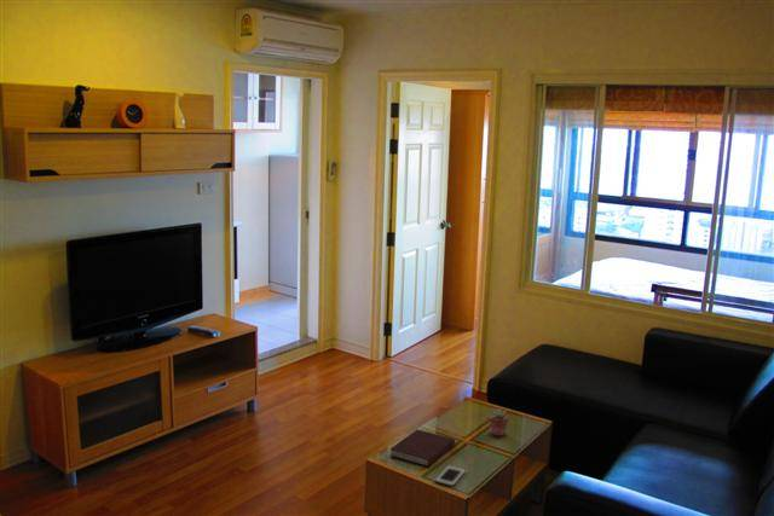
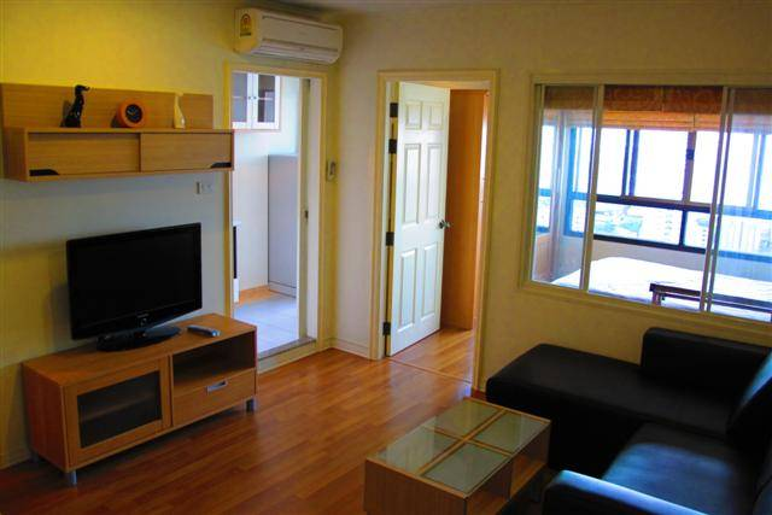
- potted succulent [487,408,510,437]
- notebook [389,429,456,468]
- cell phone [434,464,467,487]
